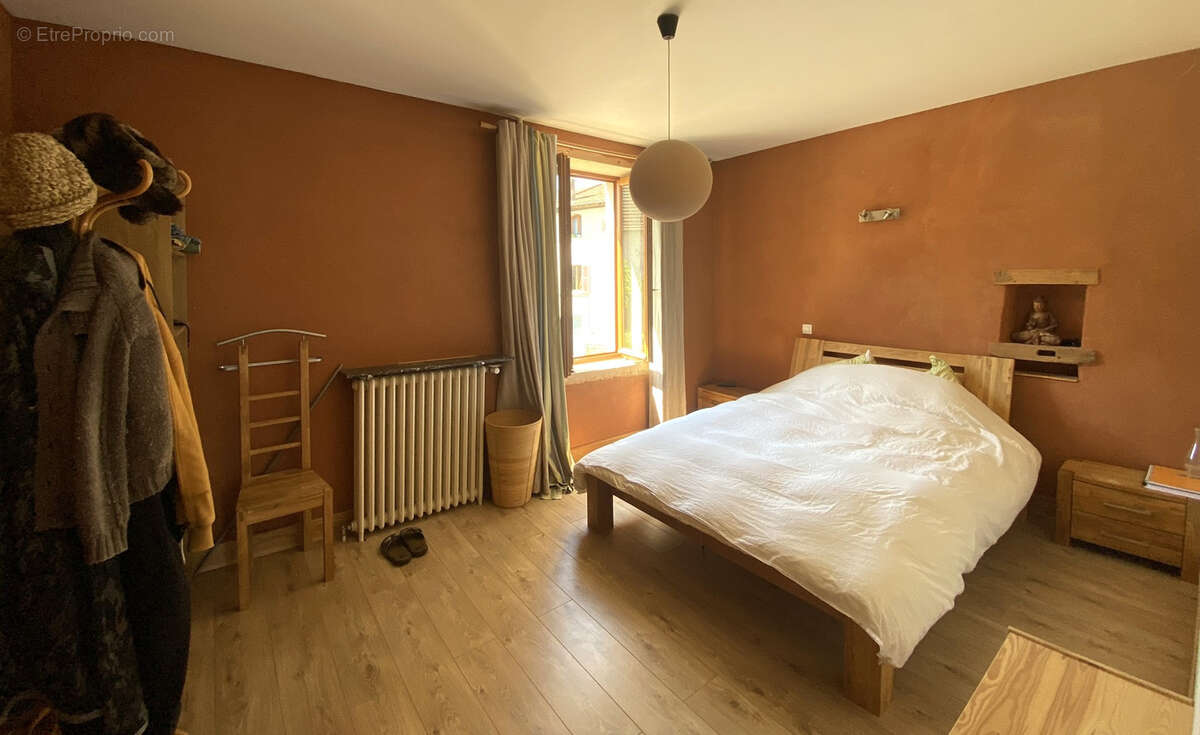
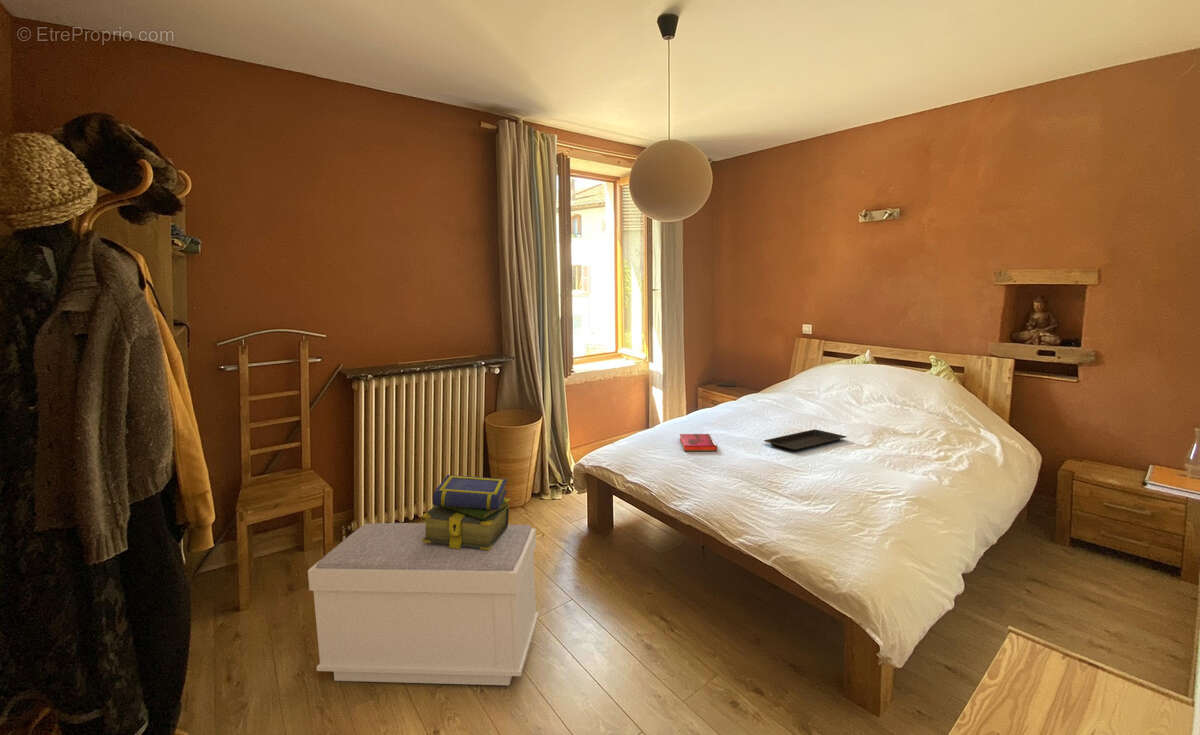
+ hardback book [679,433,718,452]
+ serving tray [763,428,848,452]
+ stack of books [421,474,511,550]
+ bench [307,522,540,686]
